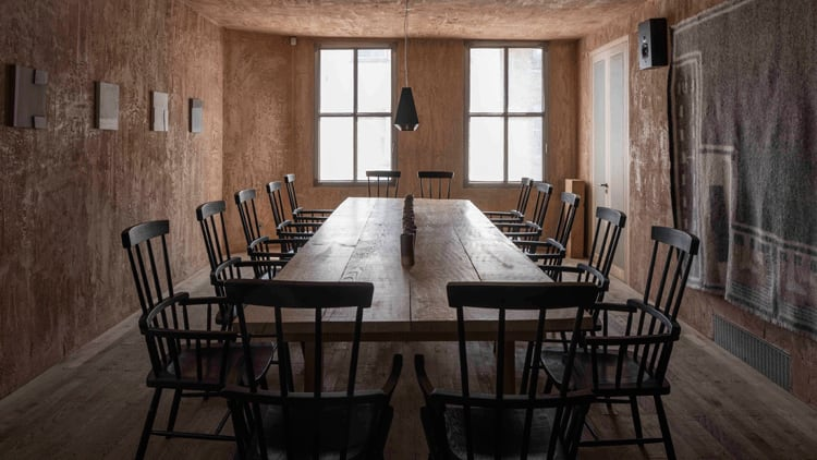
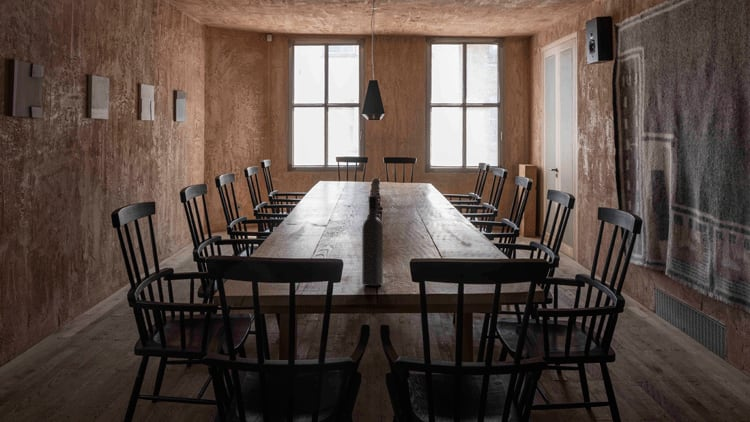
+ wine bottle [361,195,384,287]
